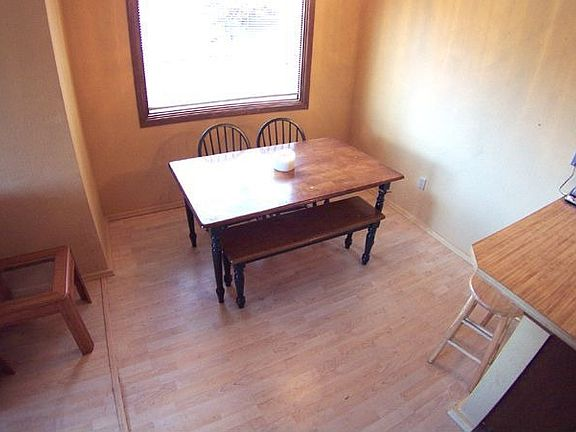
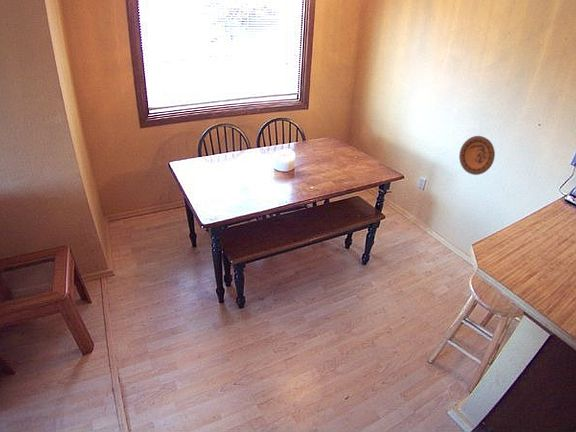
+ decorative plate [458,135,496,176]
